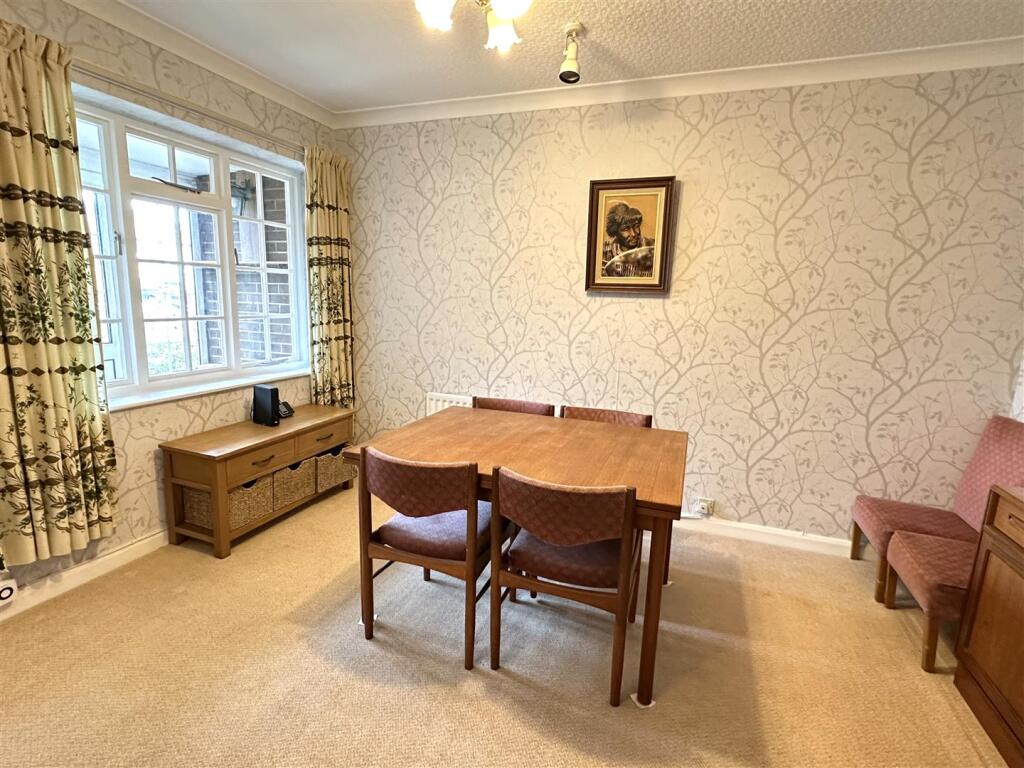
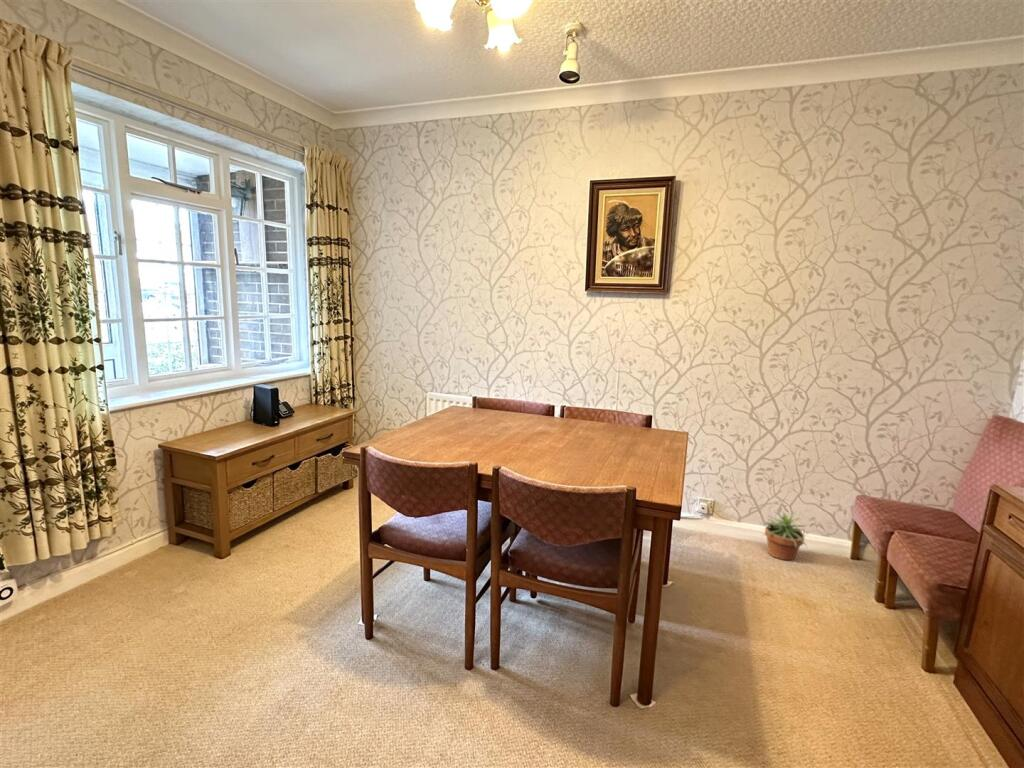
+ potted plant [761,509,811,562]
